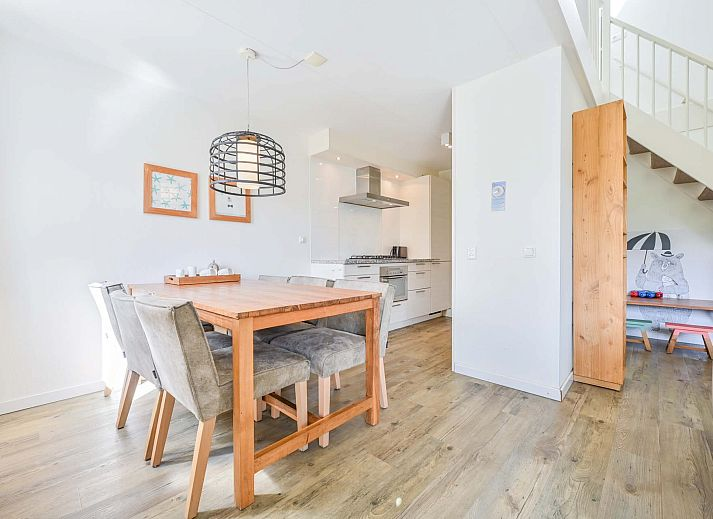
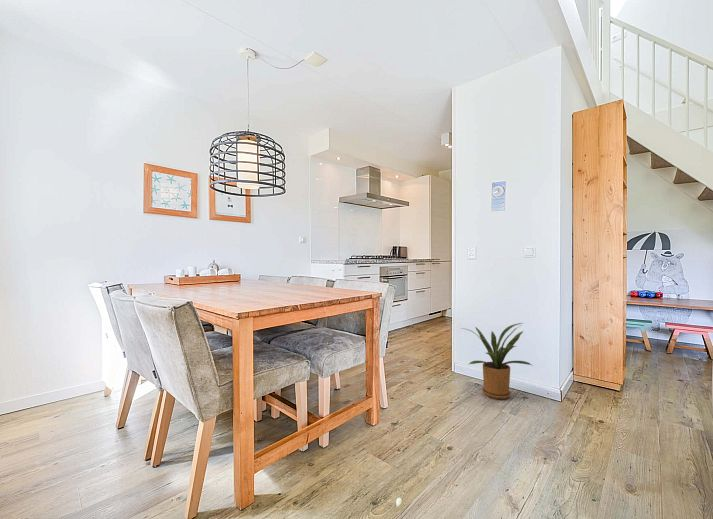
+ house plant [461,322,534,400]
